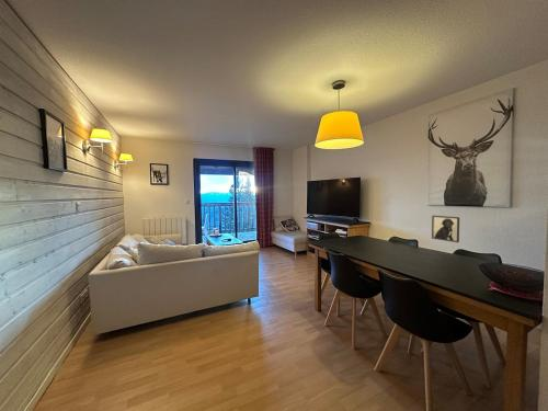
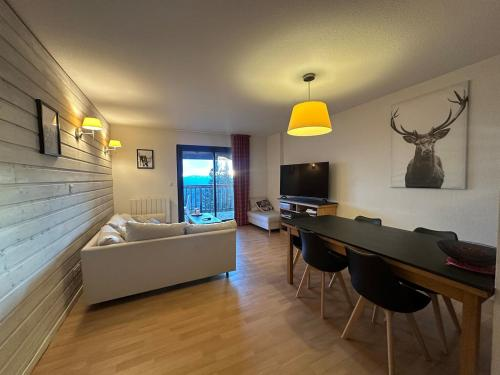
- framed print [431,215,460,243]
